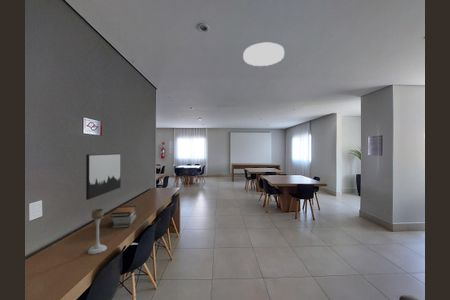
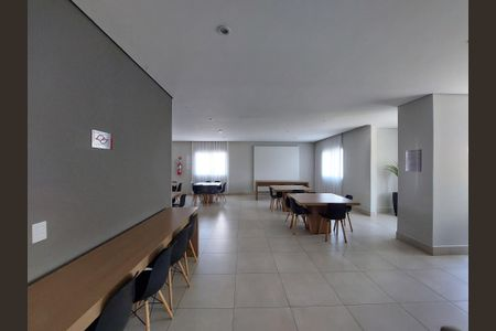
- book stack [110,205,138,229]
- candle holder [87,208,108,255]
- ceiling light [243,42,285,67]
- wall art [85,152,122,201]
